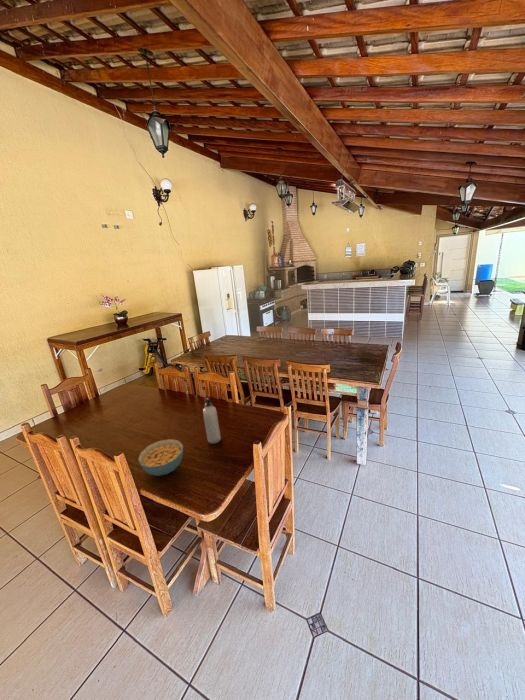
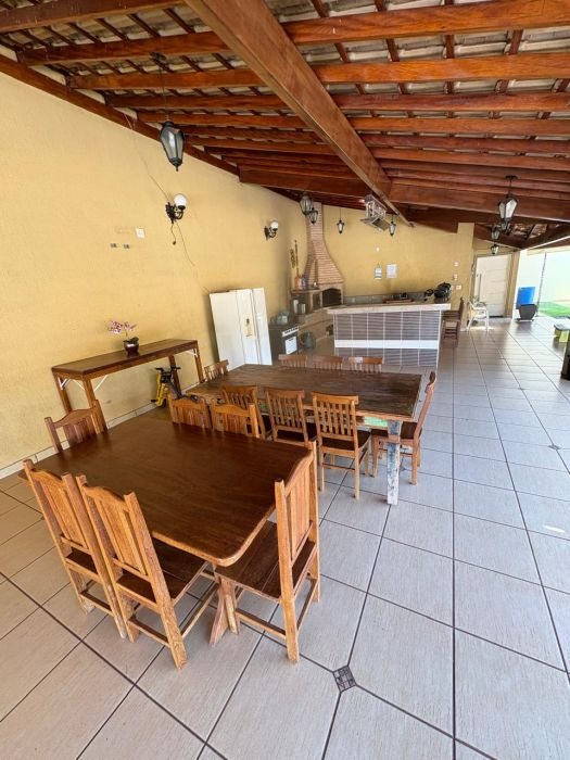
- cereal bowl [137,438,184,477]
- water bottle [202,397,222,445]
